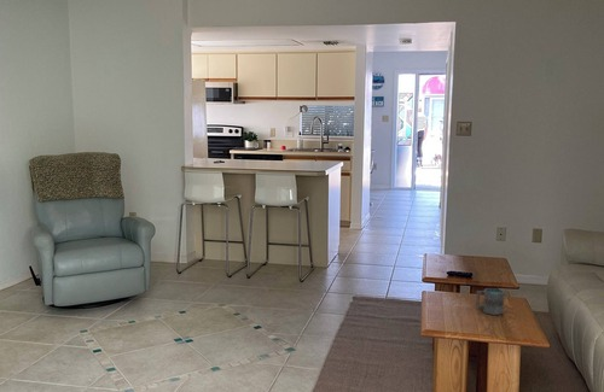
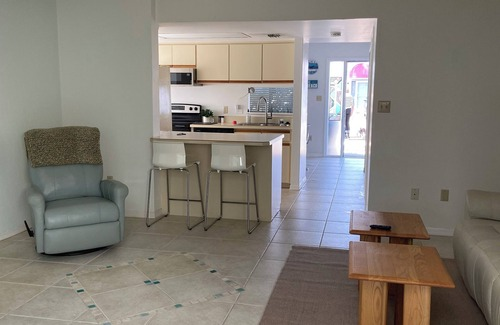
- mug [475,287,506,316]
